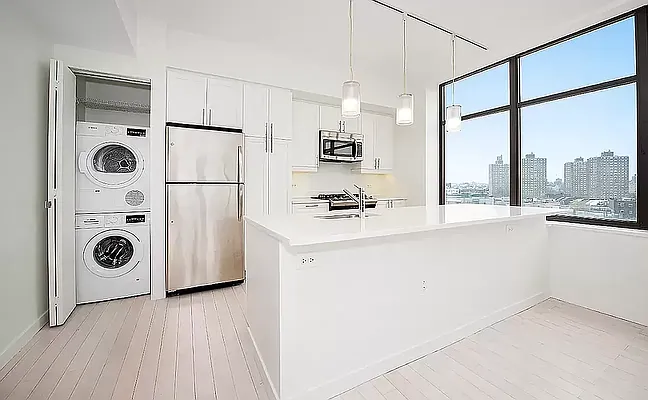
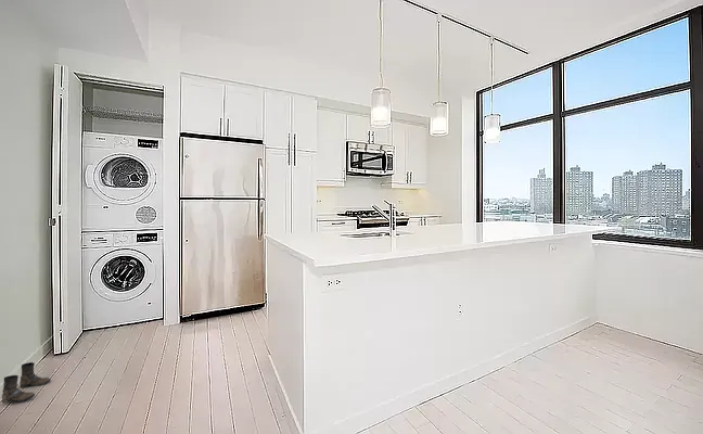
+ boots [1,361,52,404]
